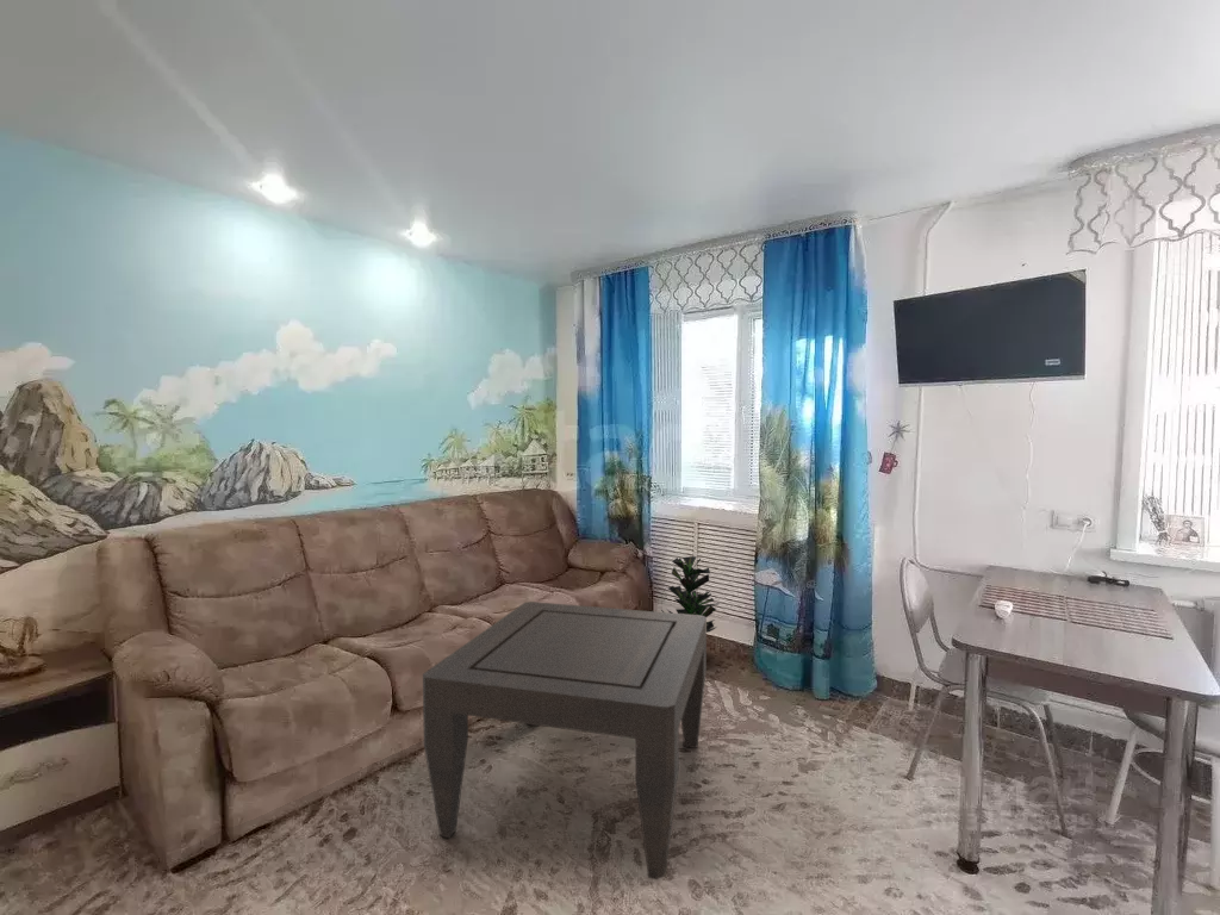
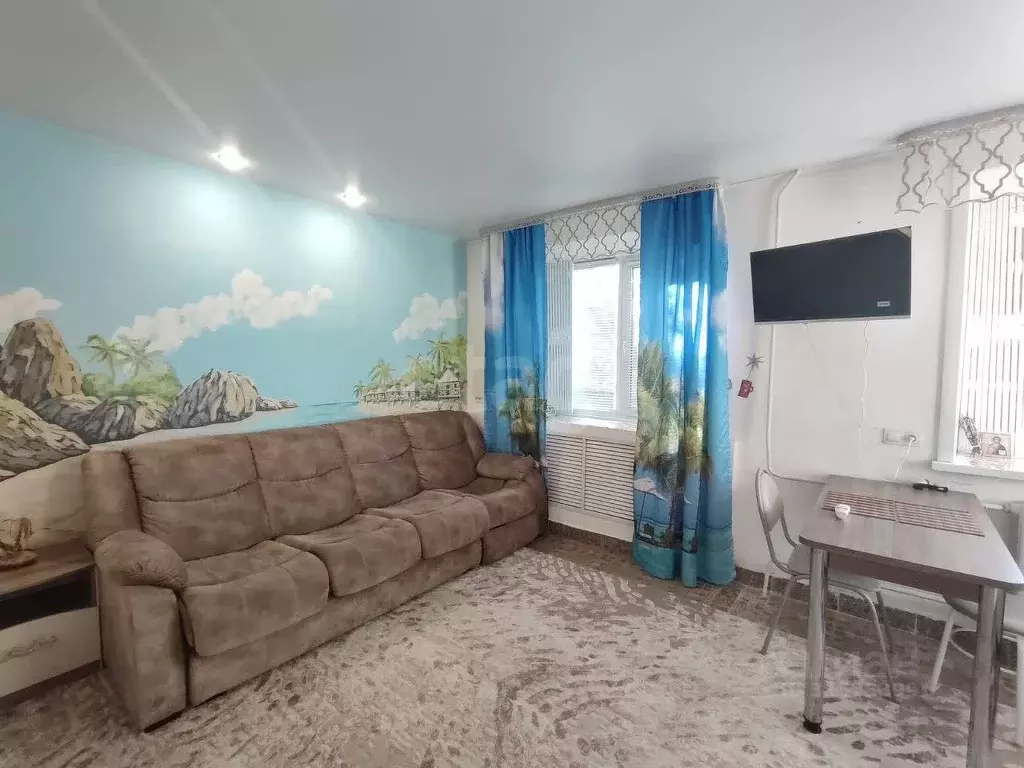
- coffee table [422,600,708,880]
- potted plant [660,555,721,634]
